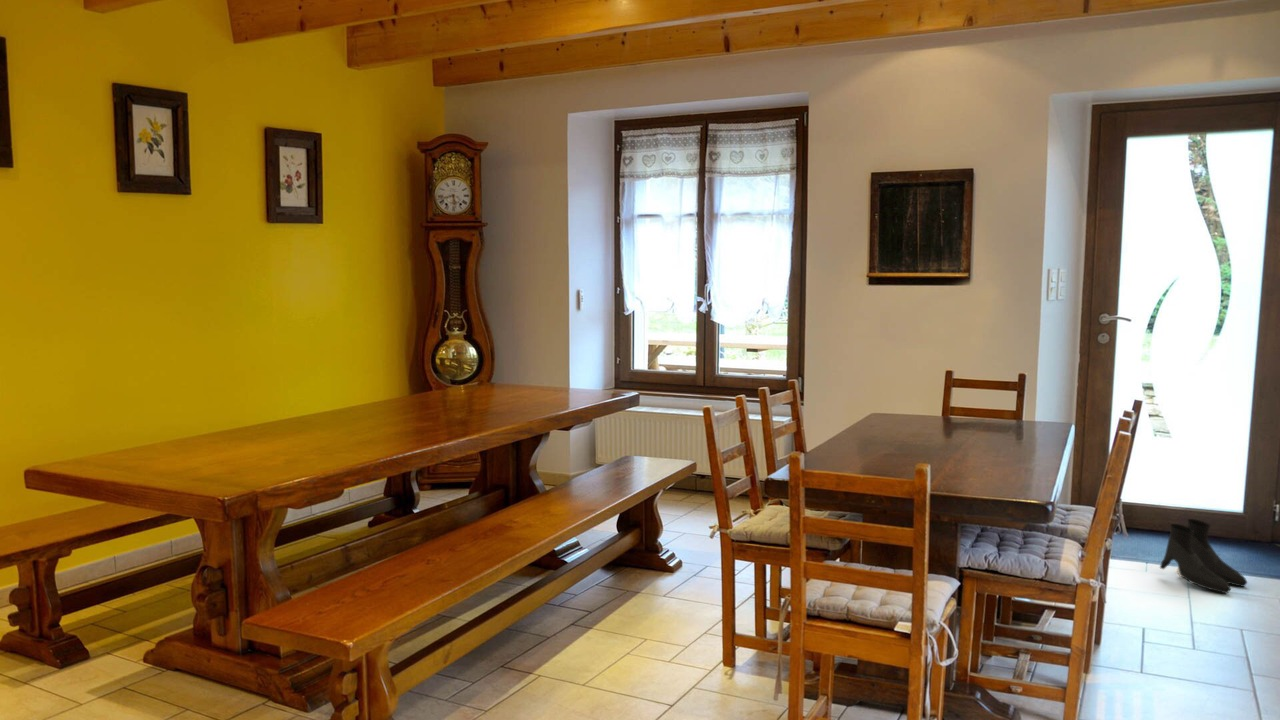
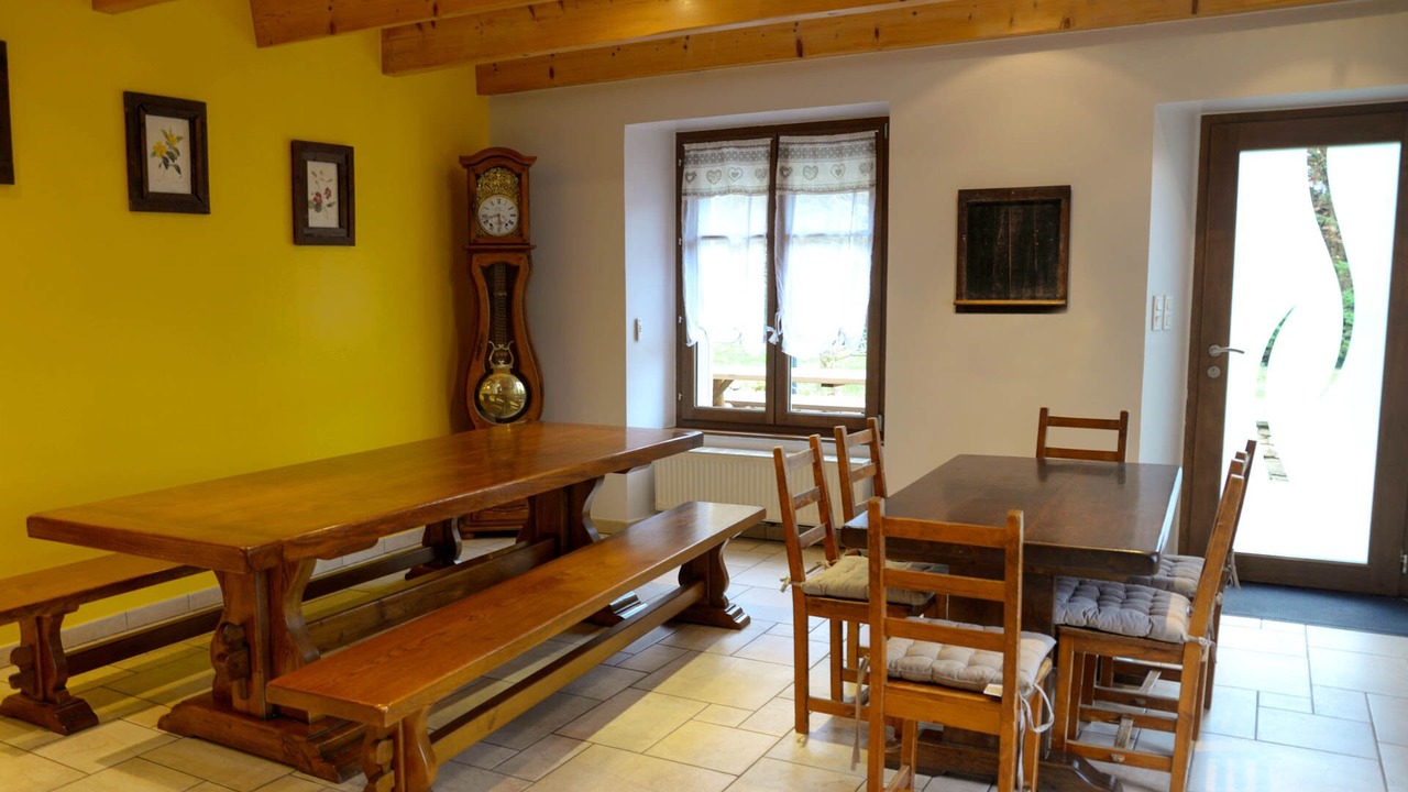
- boots [1159,518,1249,594]
